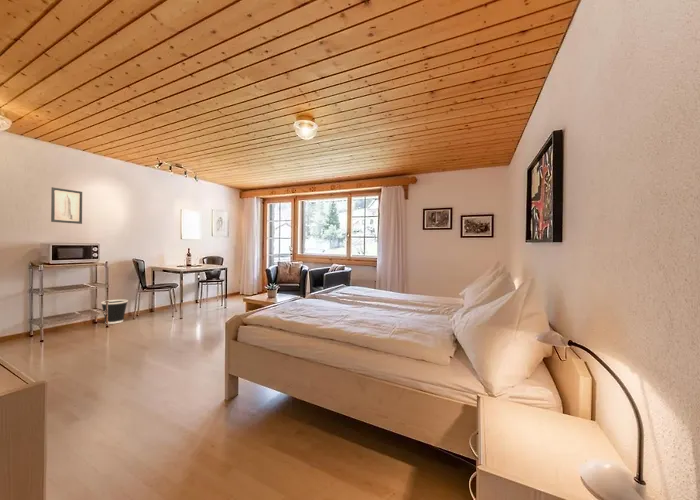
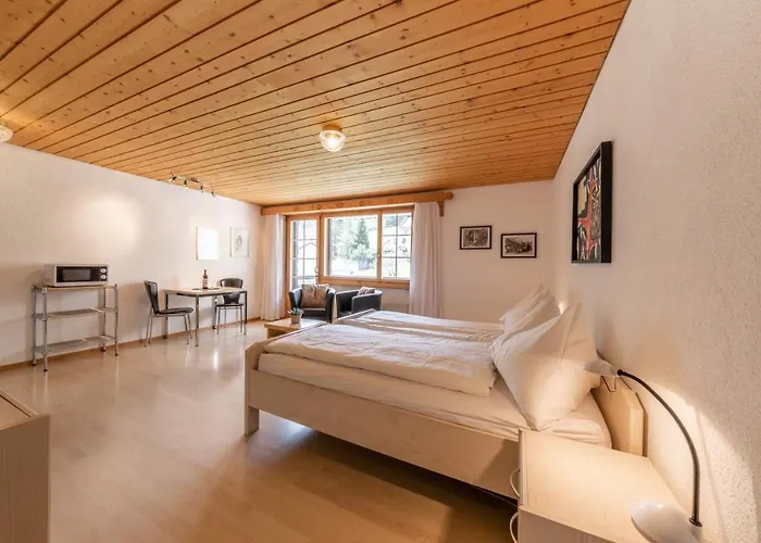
- wastebasket [100,299,129,325]
- wall art [50,186,83,225]
